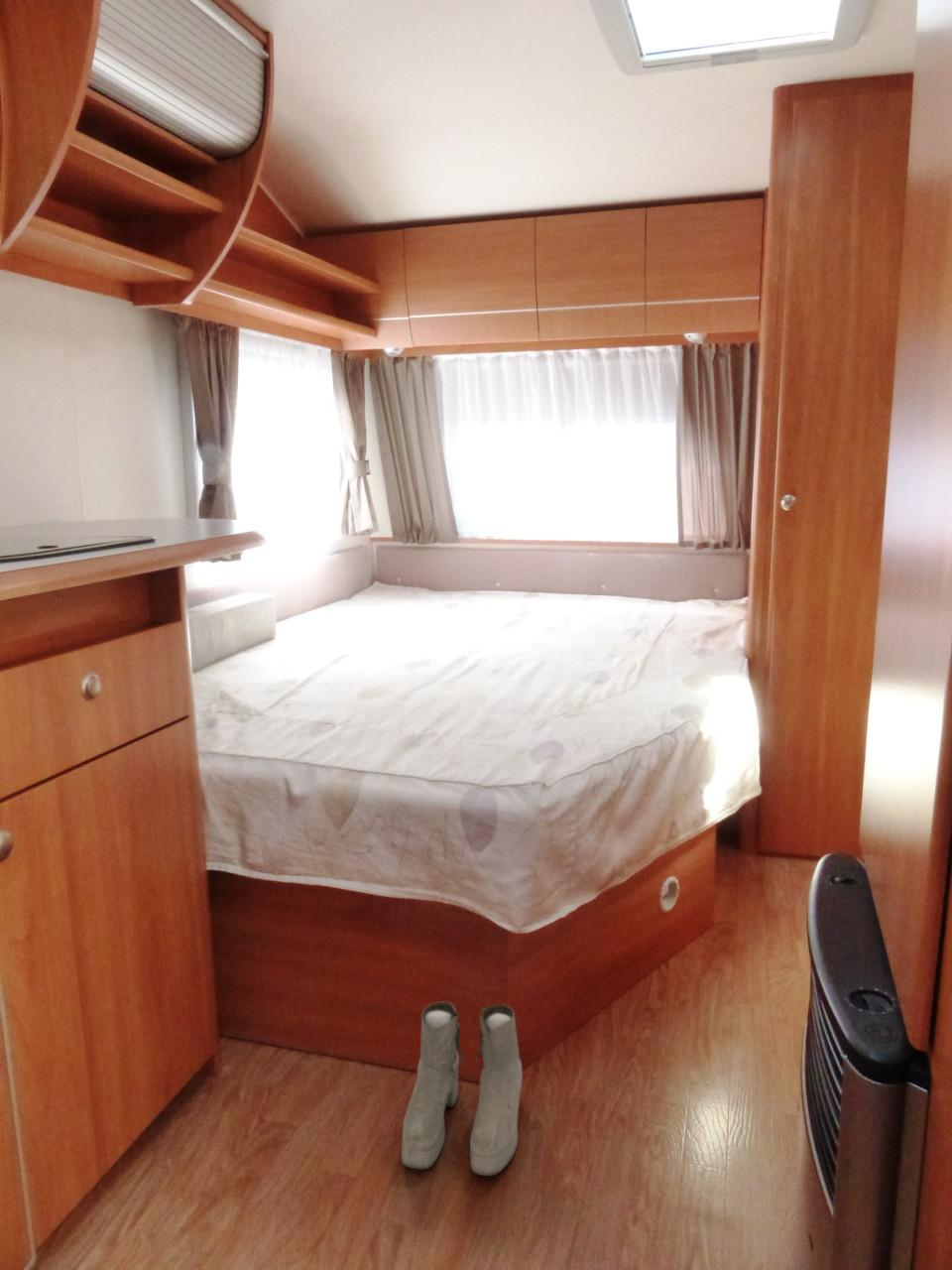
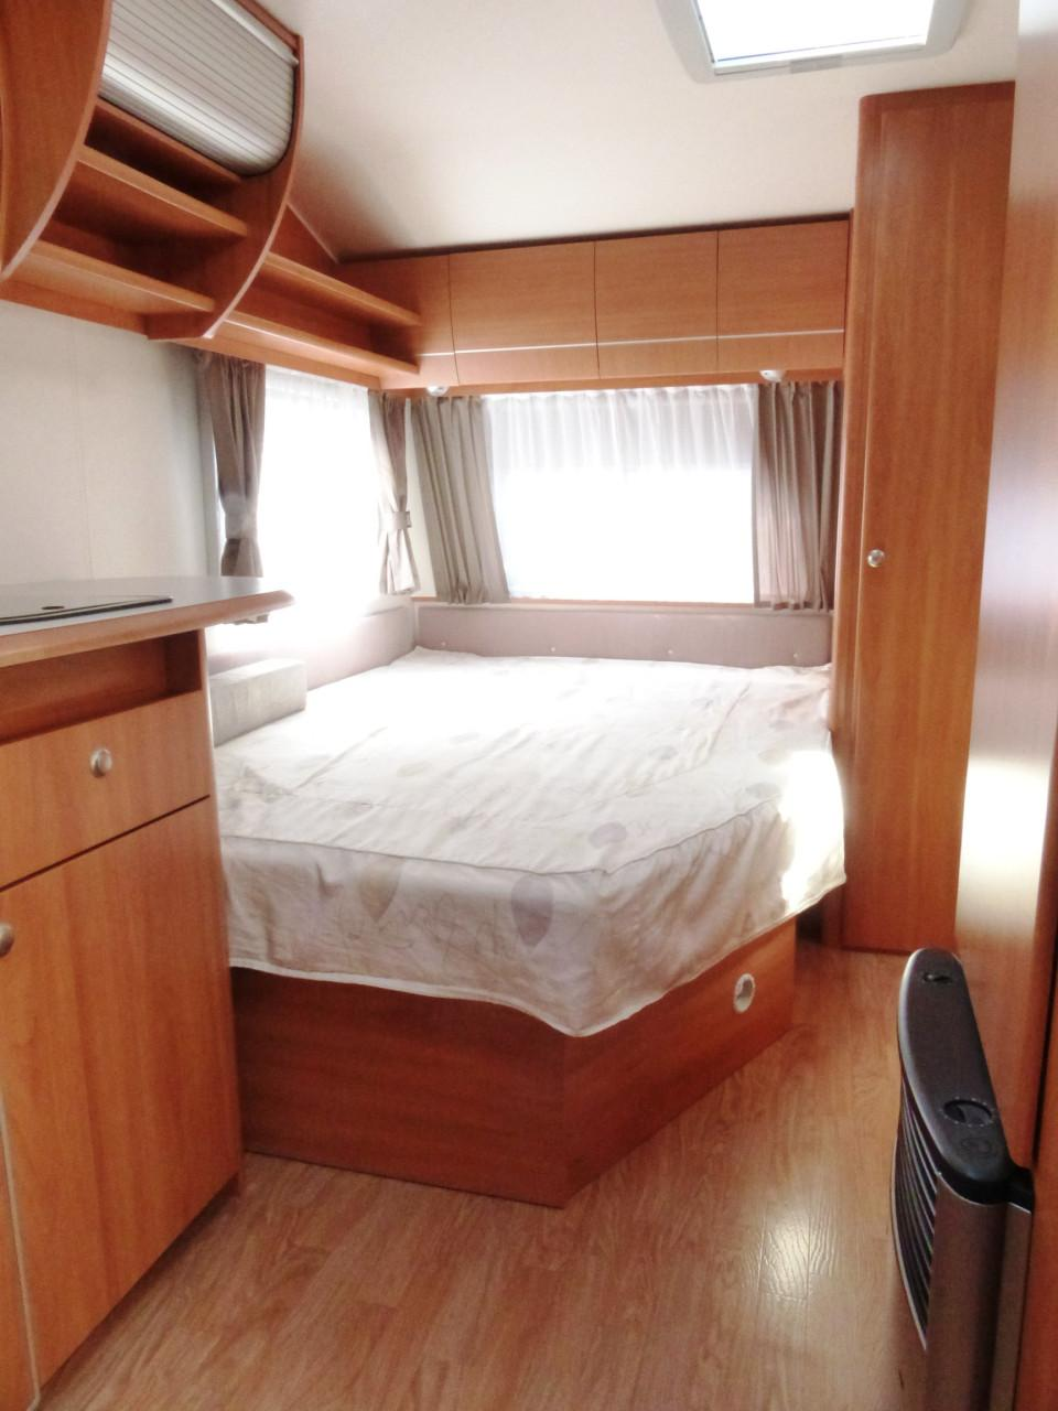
- boots [401,1000,524,1177]
